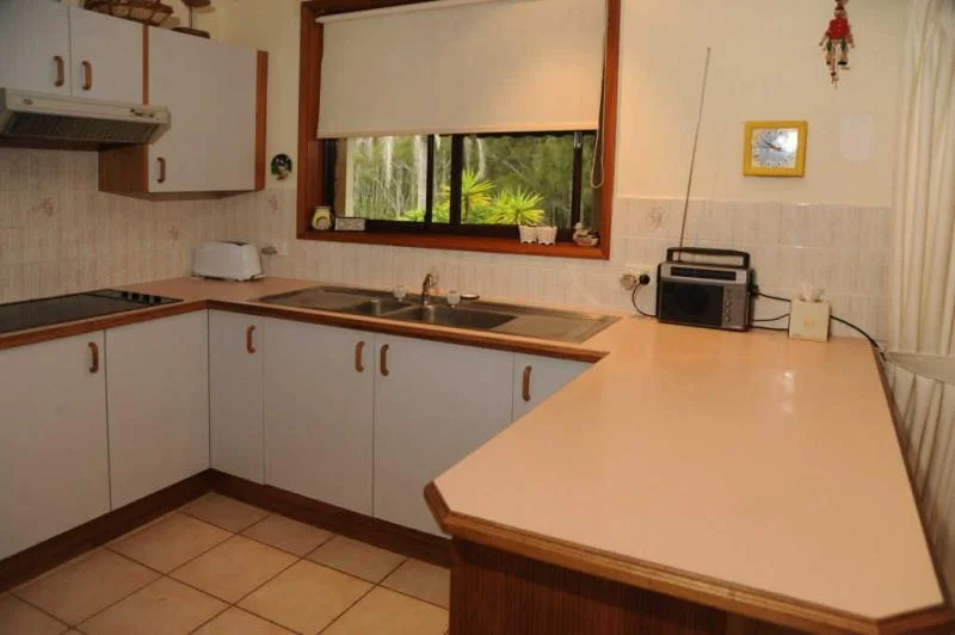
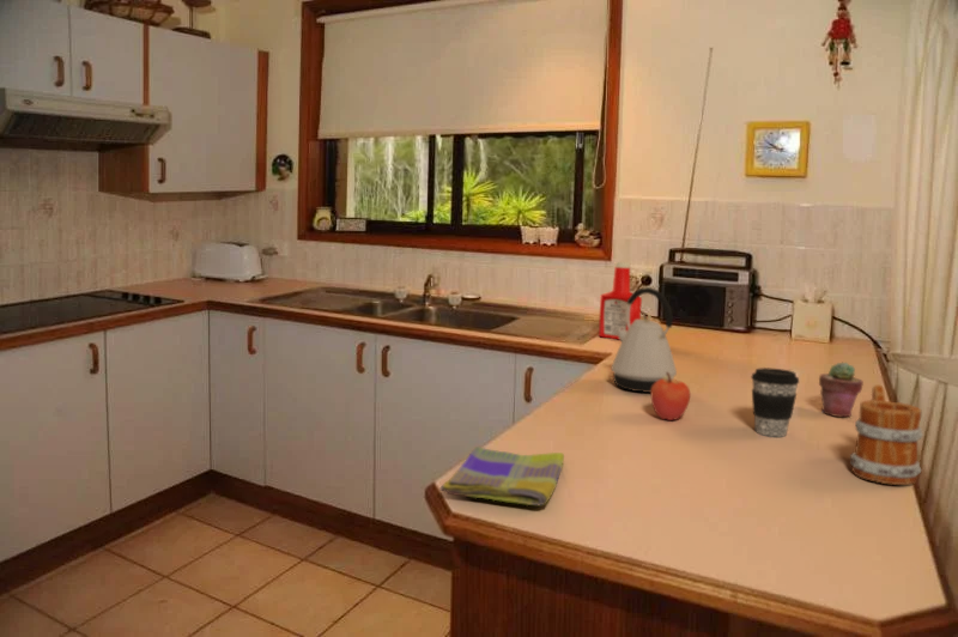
+ potted succulent [818,362,865,418]
+ dish towel [438,445,565,506]
+ mug [849,383,924,486]
+ soap bottle [598,261,643,341]
+ apple [650,372,691,421]
+ kettle [611,286,678,394]
+ coffee cup [750,366,800,438]
